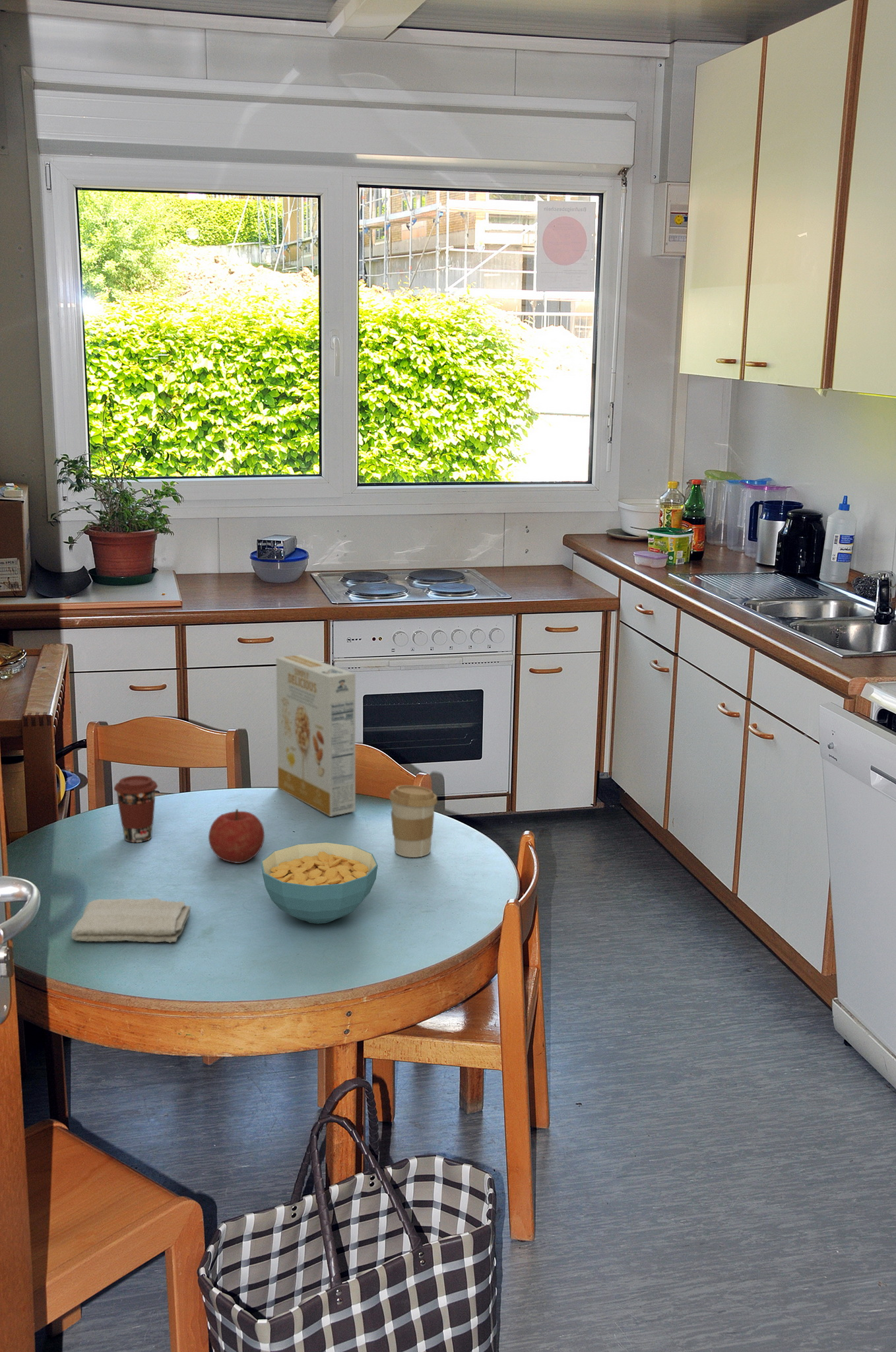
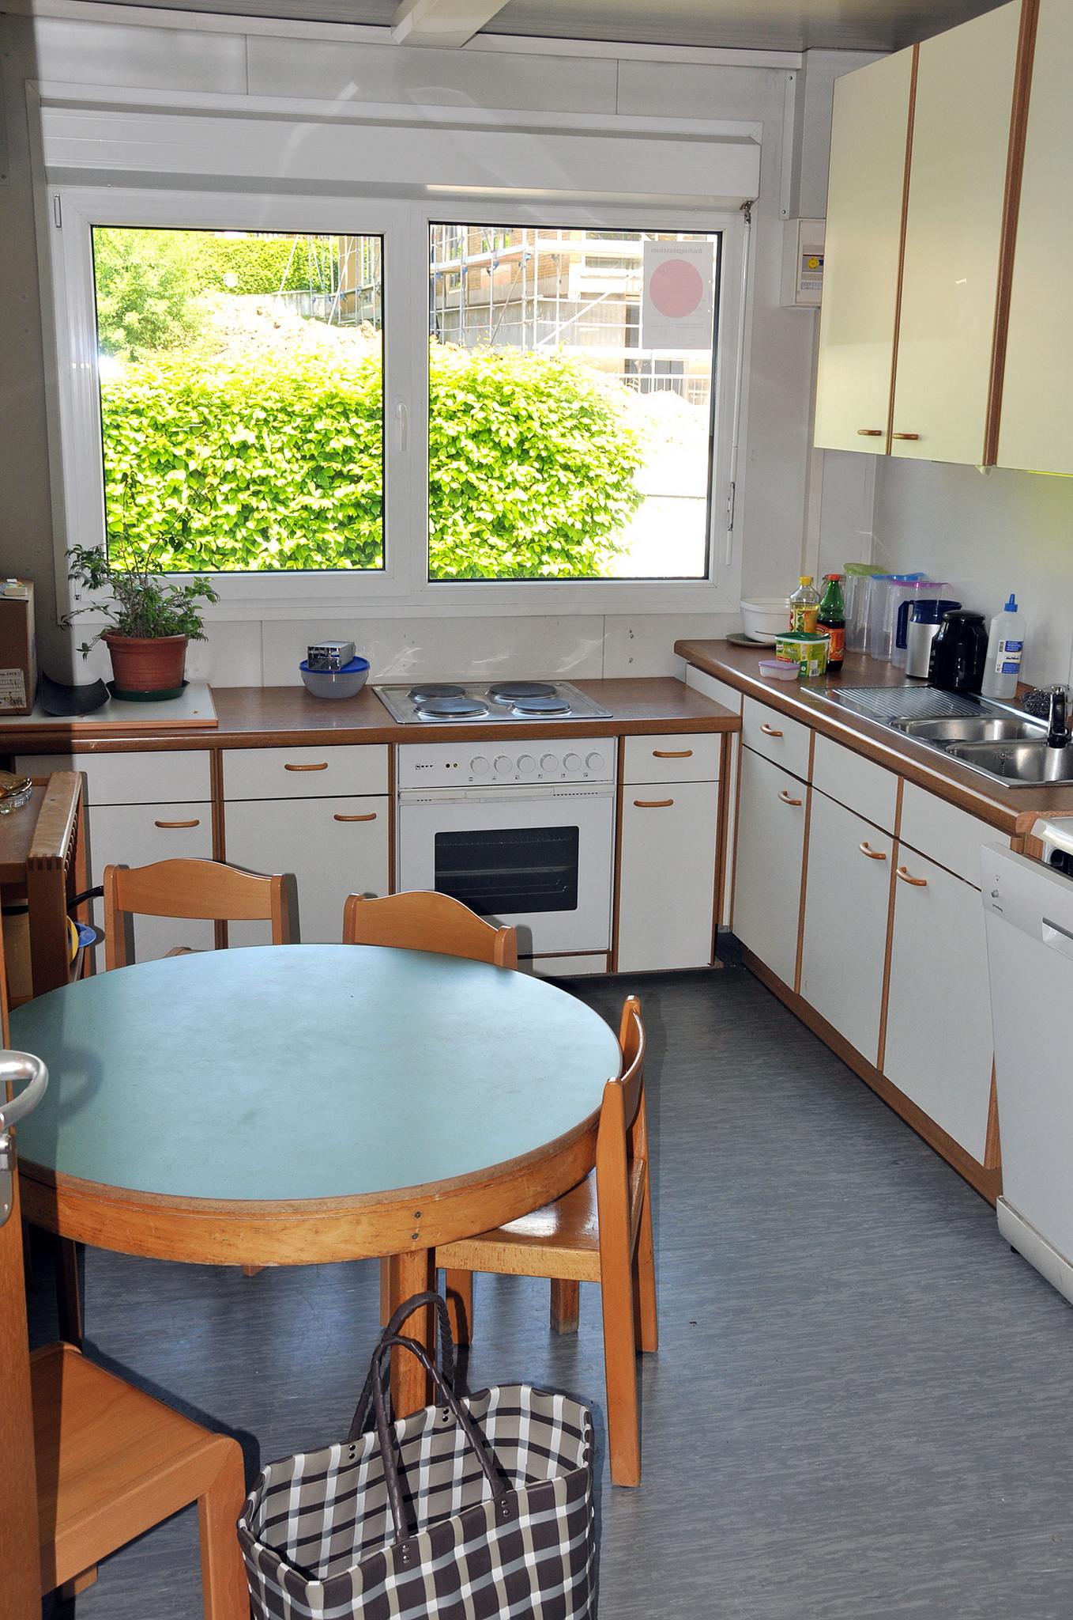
- cereal bowl [260,842,378,924]
- coffee cup [113,775,158,843]
- coffee cup [389,784,438,858]
- washcloth [71,897,191,943]
- cereal box [275,654,356,817]
- fruit [208,808,265,864]
